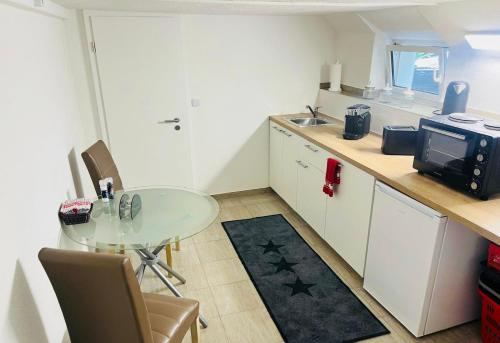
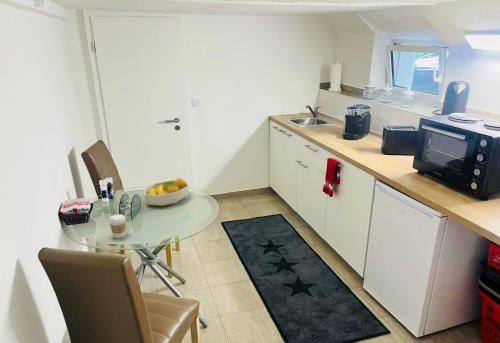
+ coffee cup [108,214,127,239]
+ fruit bowl [142,177,190,207]
